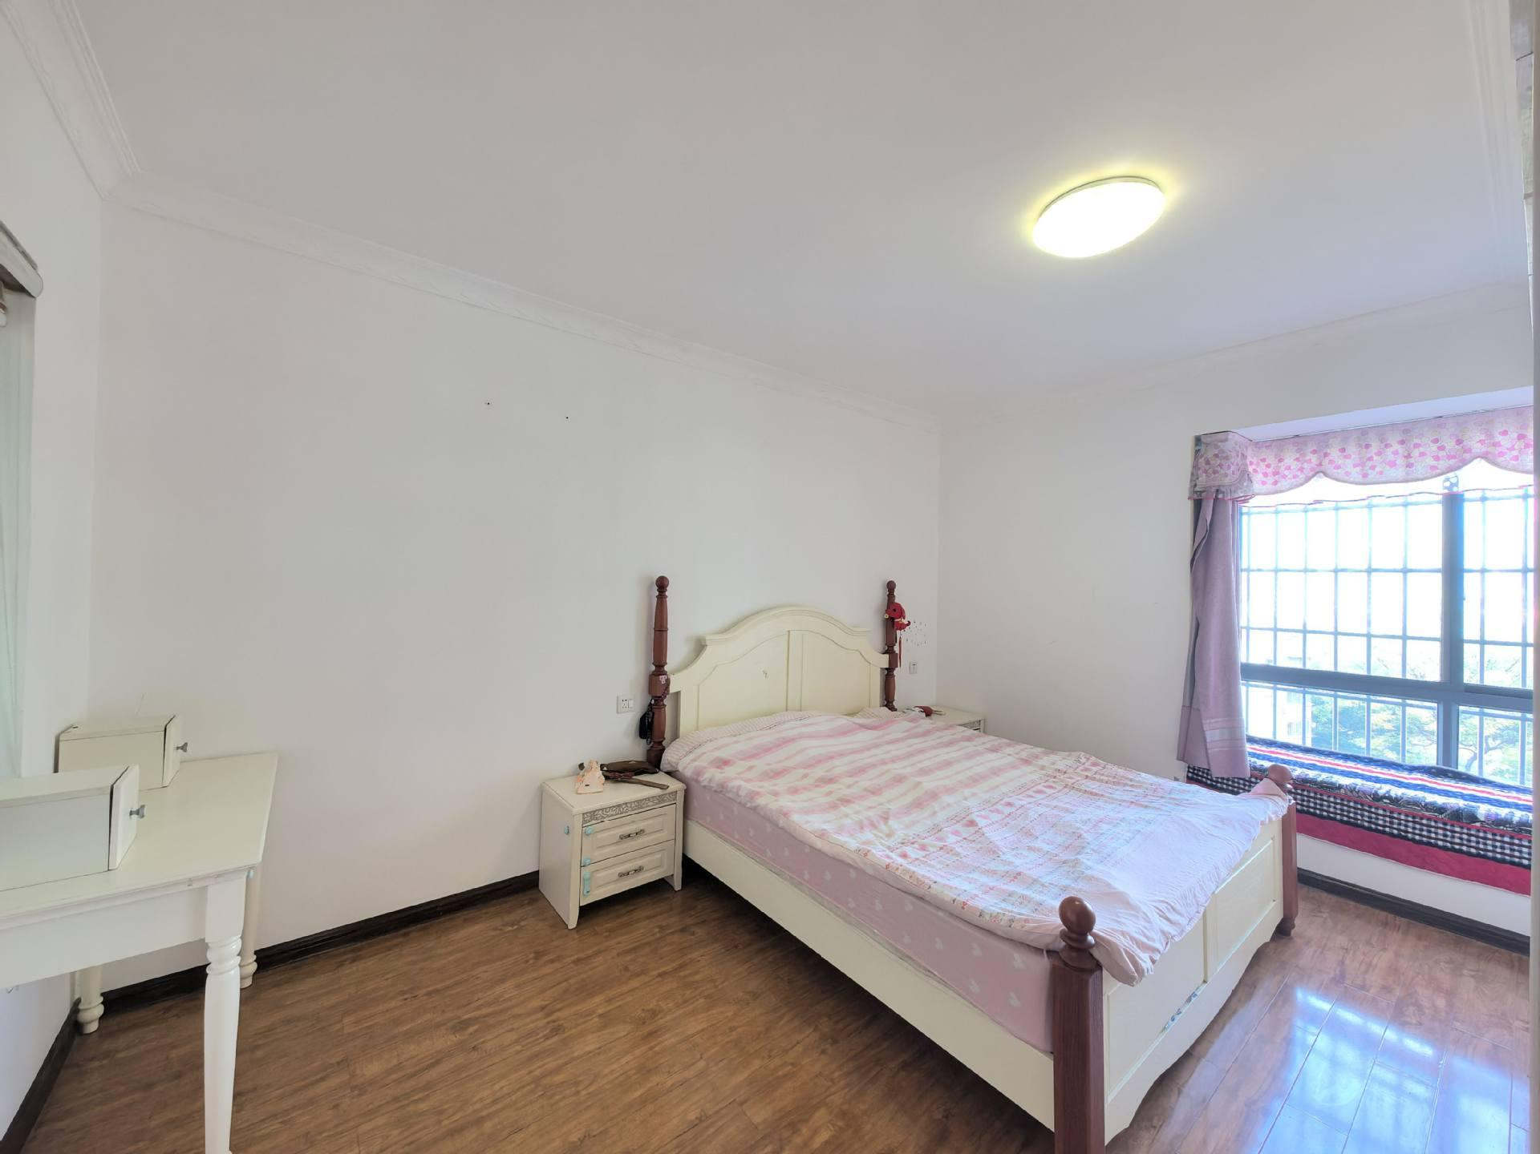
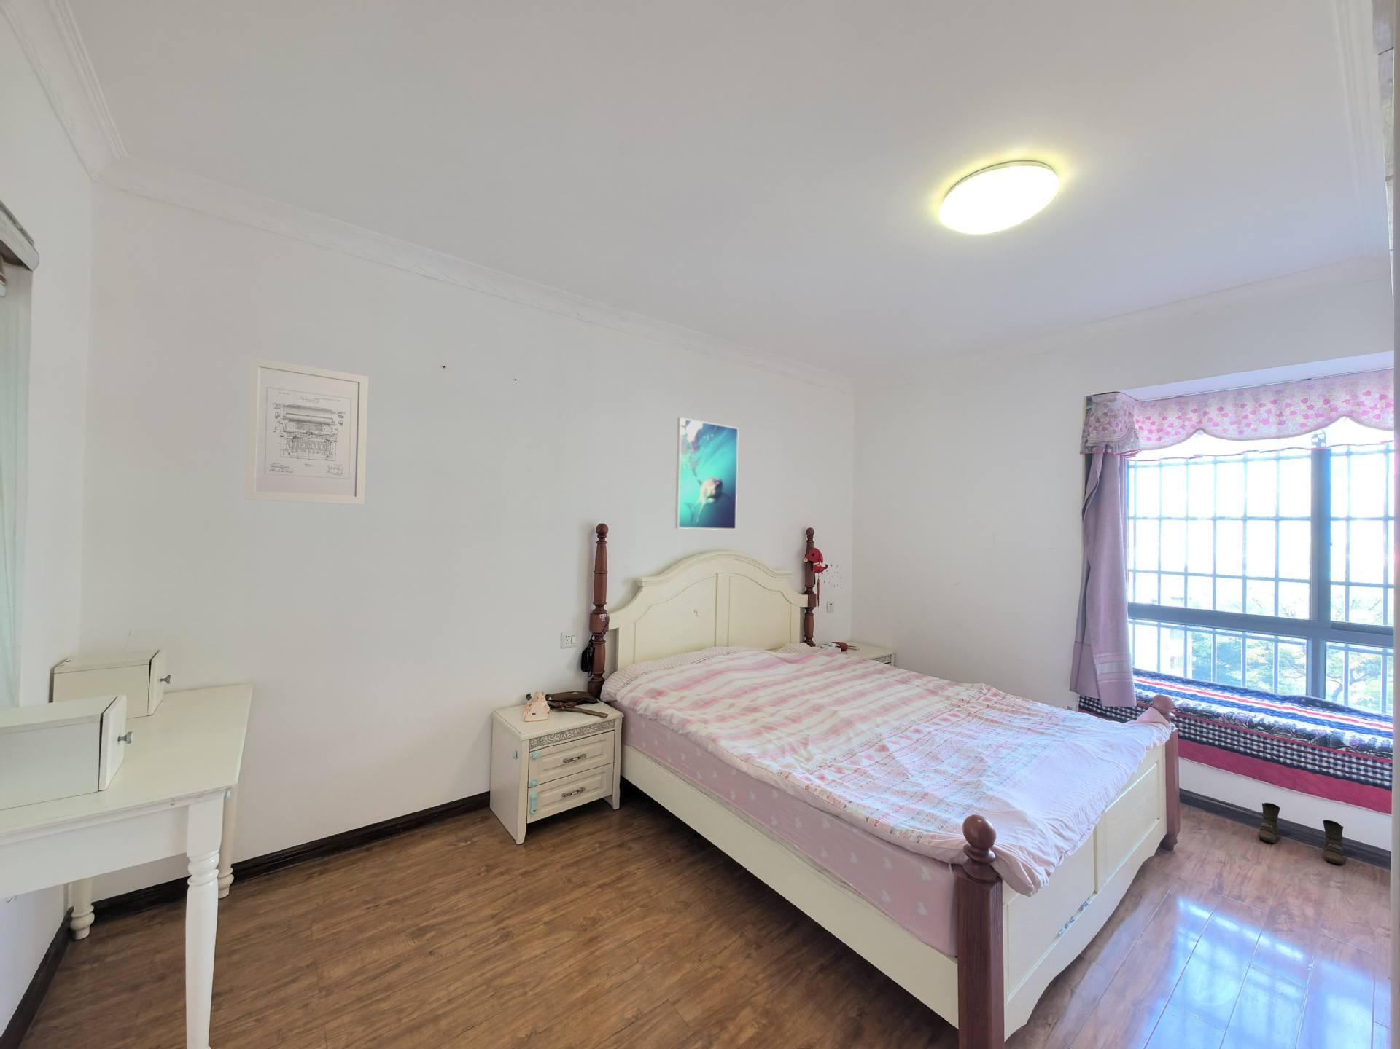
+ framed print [675,417,740,530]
+ wall art [244,356,369,506]
+ boots [1257,802,1345,865]
